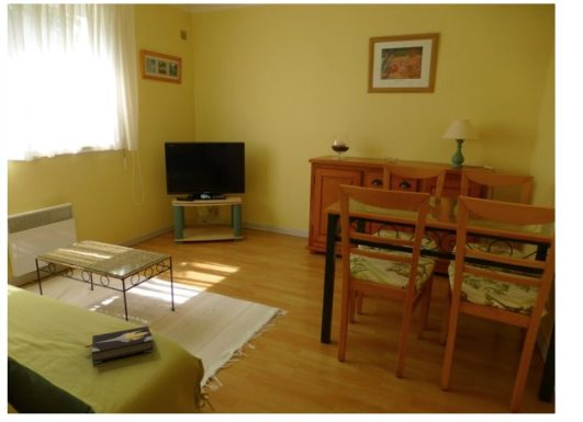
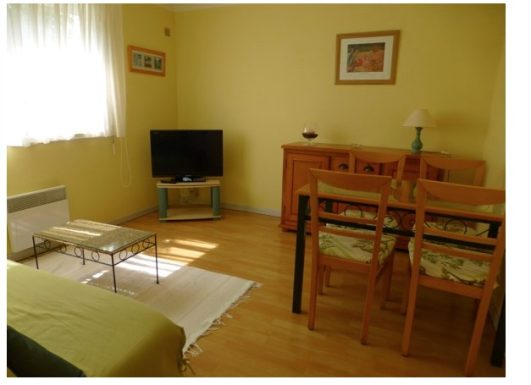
- hardback book [86,324,155,365]
